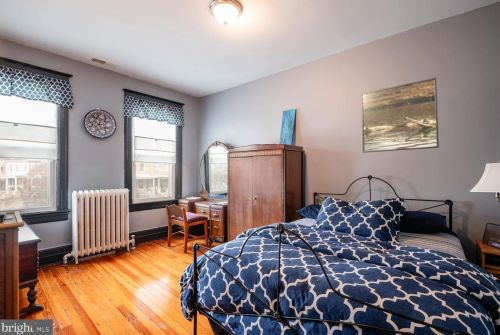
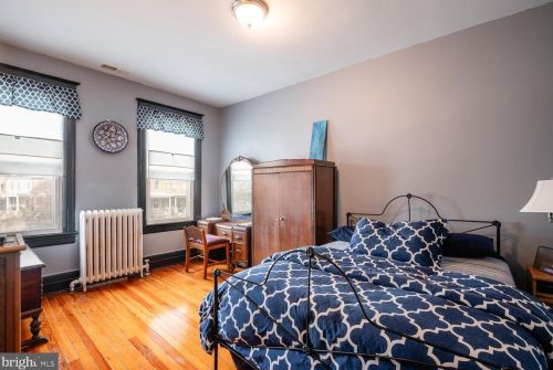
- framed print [360,77,440,154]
